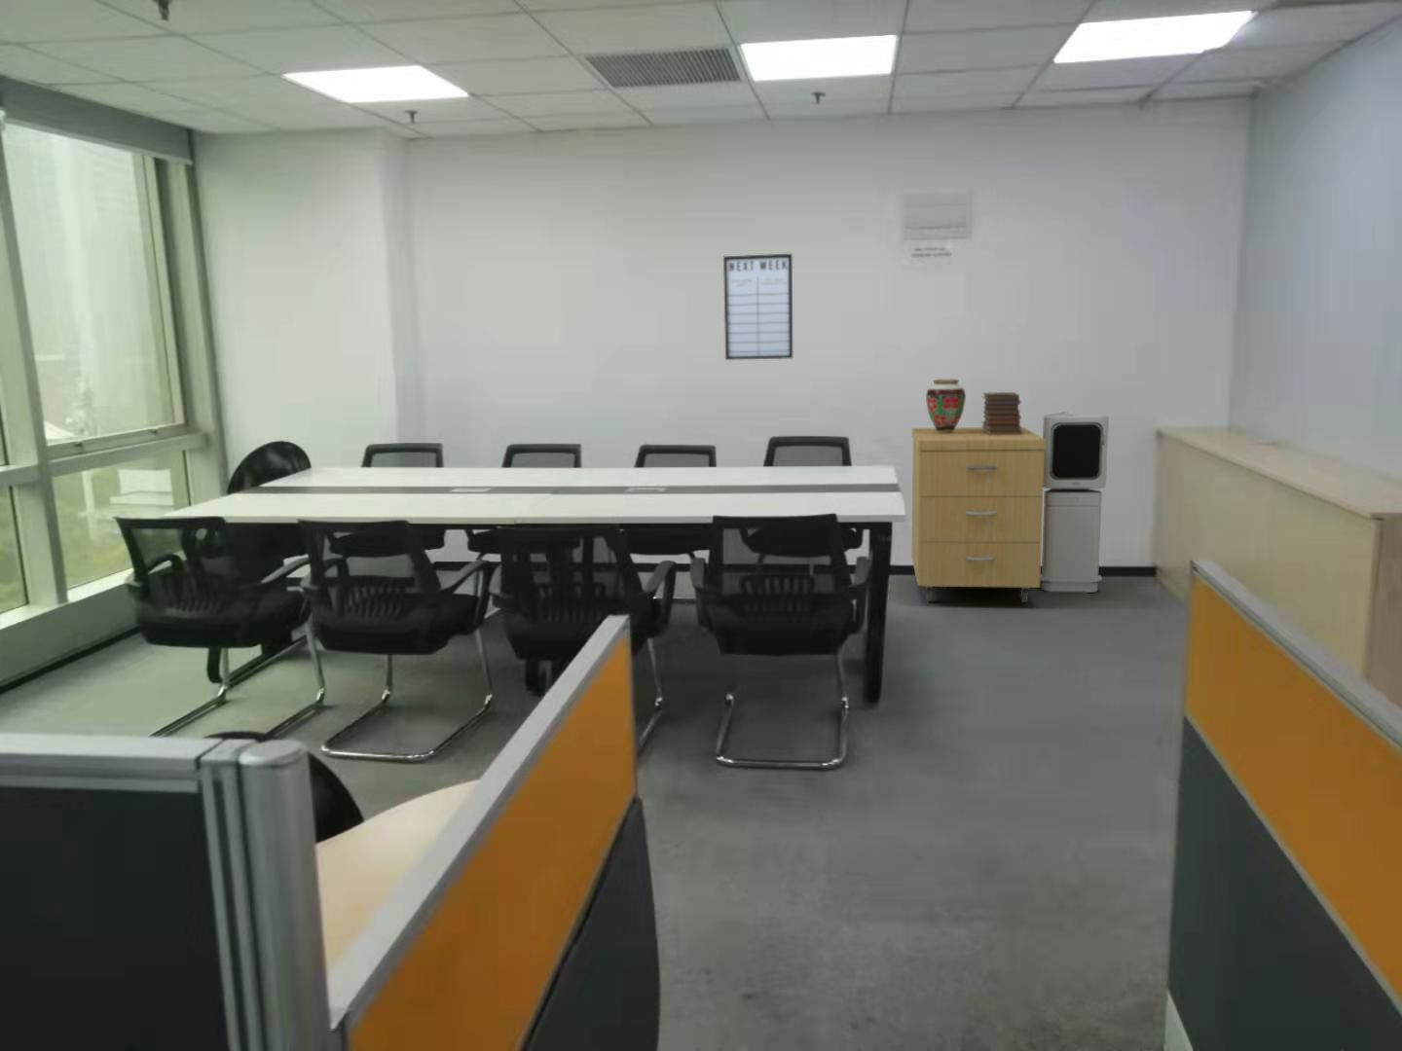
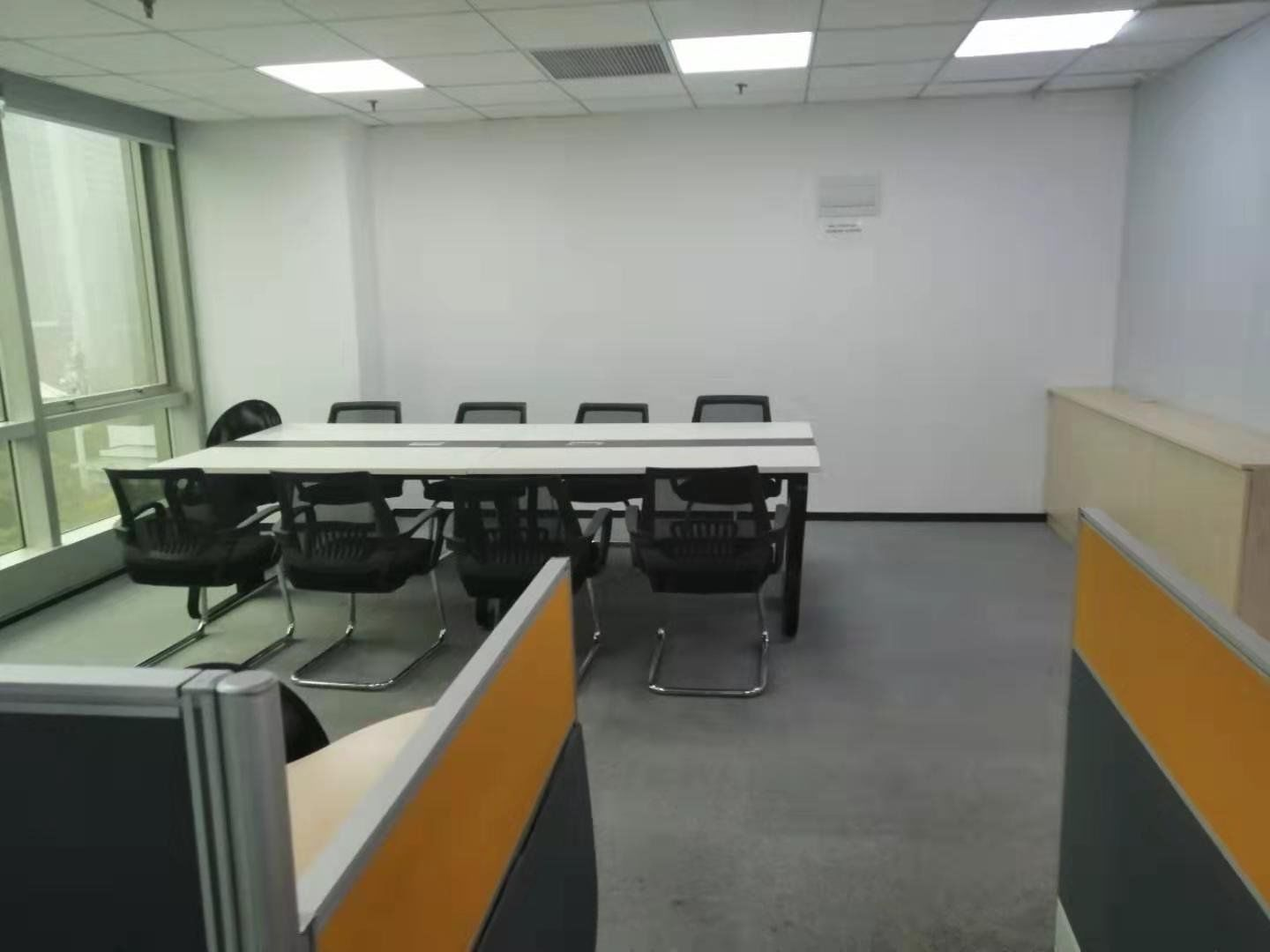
- book stack [980,391,1022,435]
- vase [925,379,967,434]
- storage cabinet [912,426,1045,604]
- air purifier [1040,411,1109,594]
- writing board [722,253,794,361]
